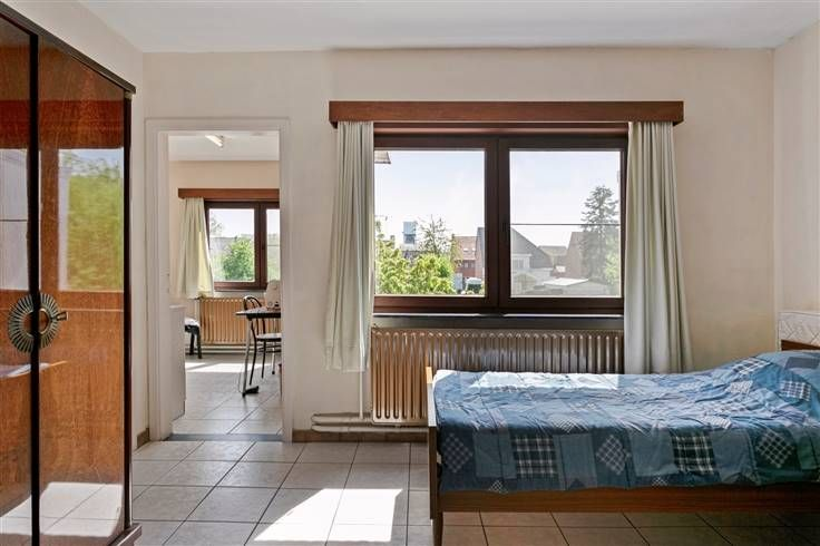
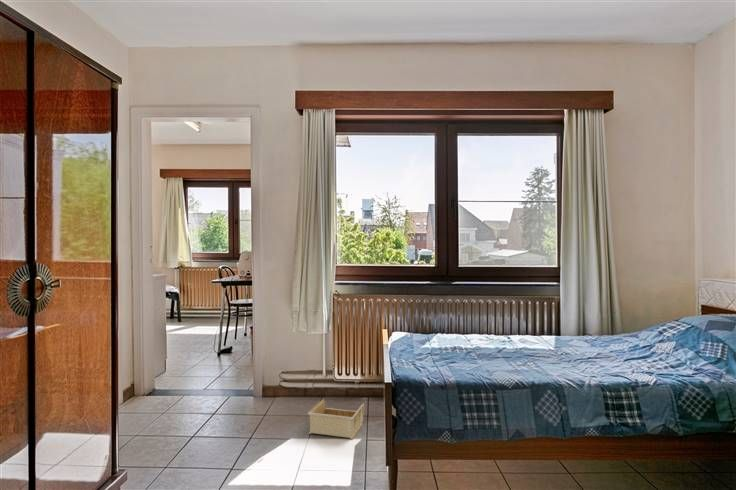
+ storage bin [307,398,365,440]
